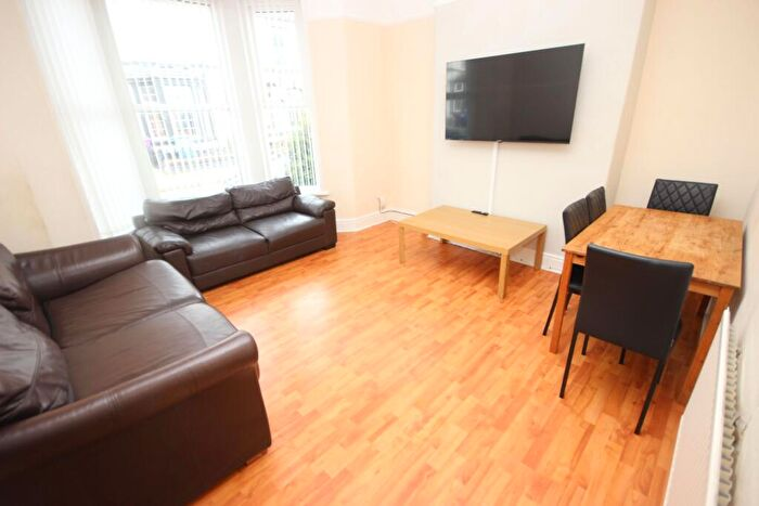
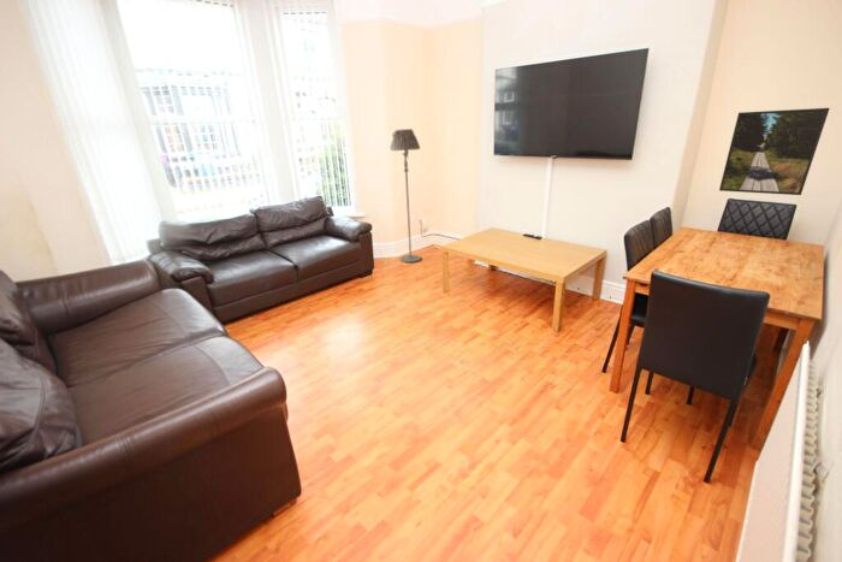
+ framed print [718,107,831,196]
+ floor lamp [389,128,422,264]
